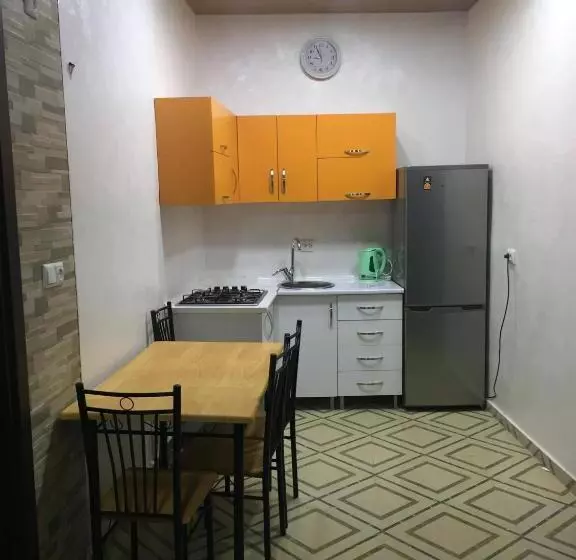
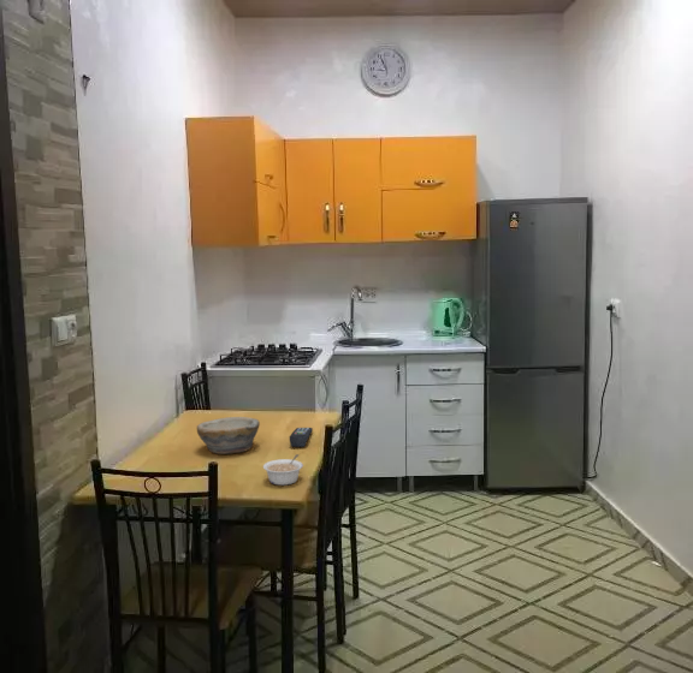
+ remote control [289,427,314,448]
+ bowl [196,416,261,455]
+ legume [262,453,304,487]
